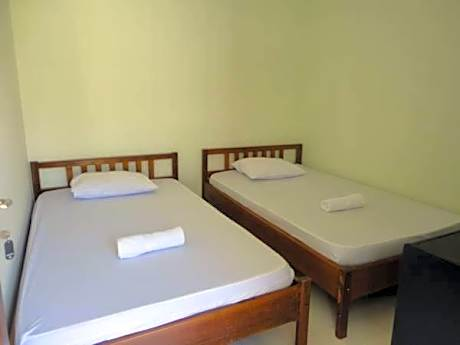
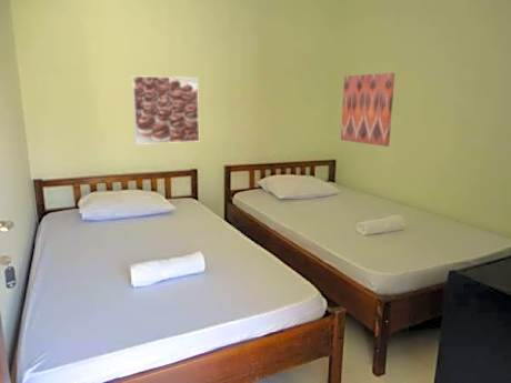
+ wall art [340,72,395,148]
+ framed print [130,74,200,145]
